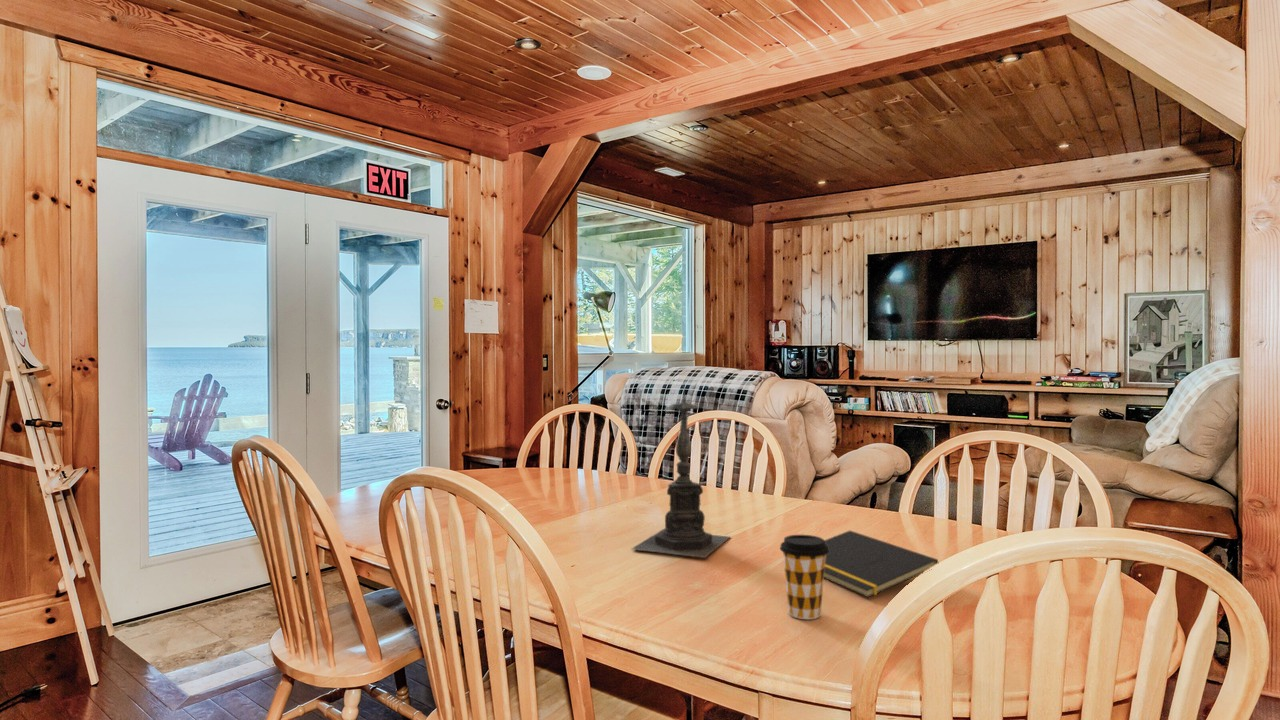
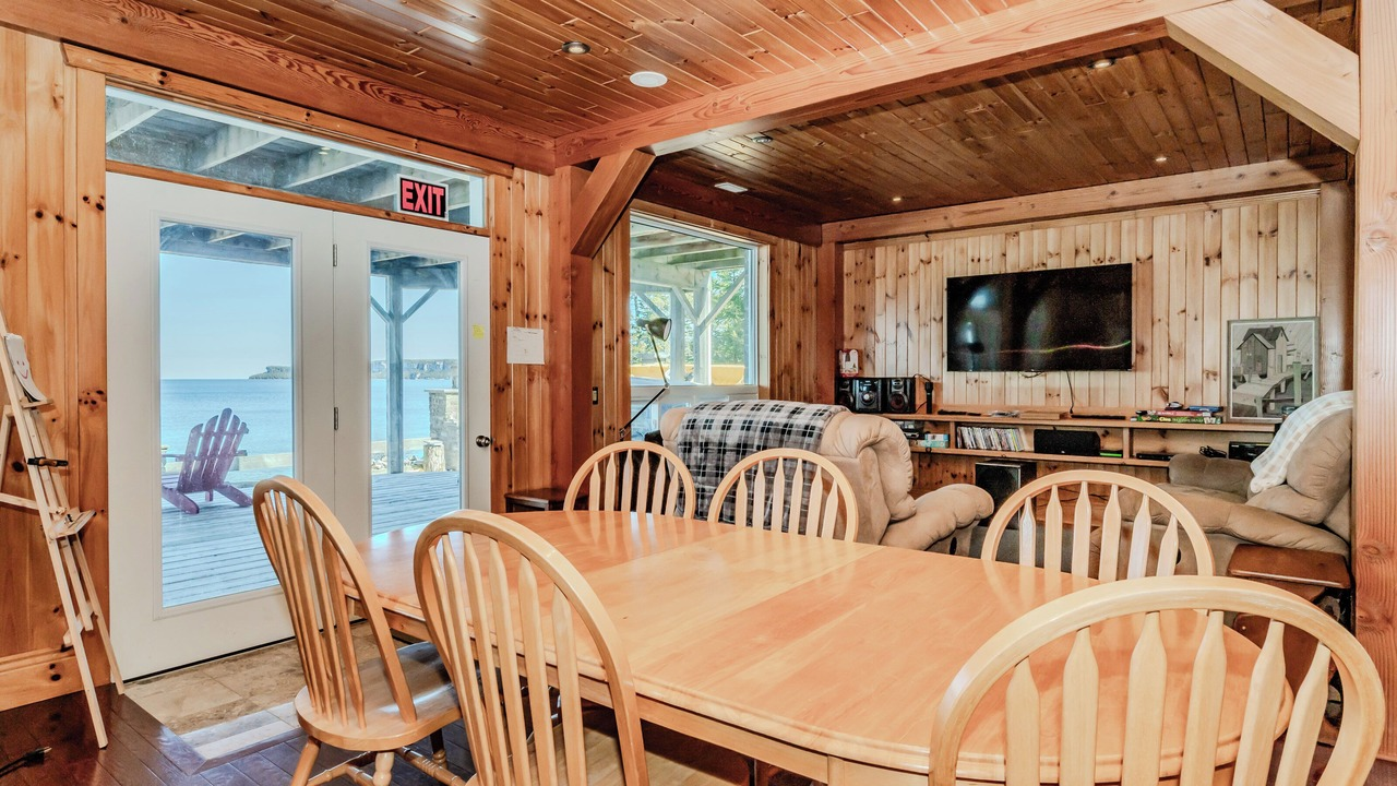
- candle holder [631,382,731,559]
- notepad [824,530,939,598]
- coffee cup [779,534,829,620]
